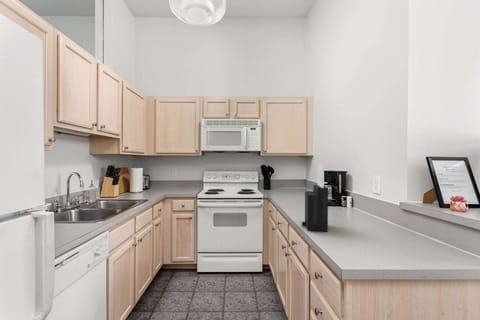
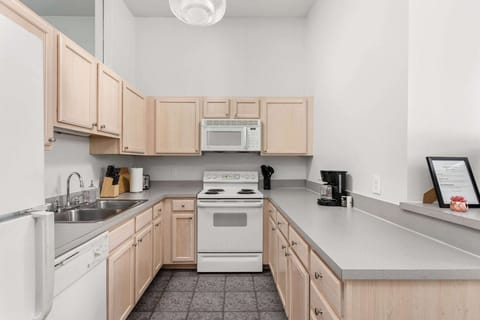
- knife block [301,164,329,233]
